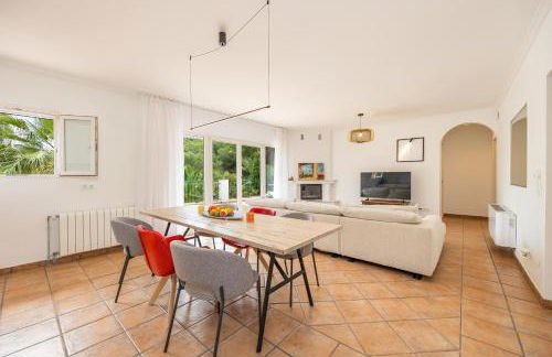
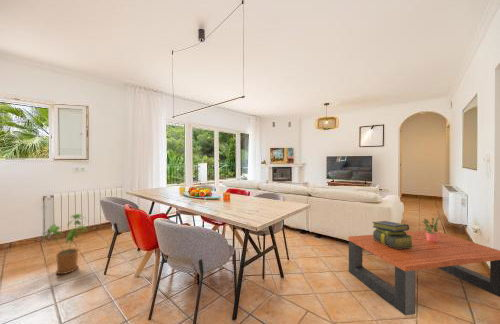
+ coffee table [347,229,500,316]
+ potted plant [421,216,440,242]
+ stack of books [371,220,414,249]
+ house plant [45,213,89,275]
